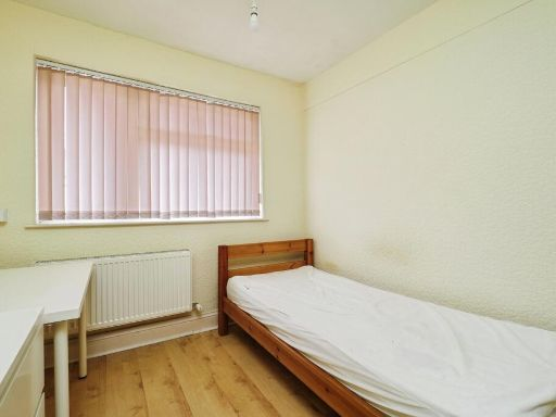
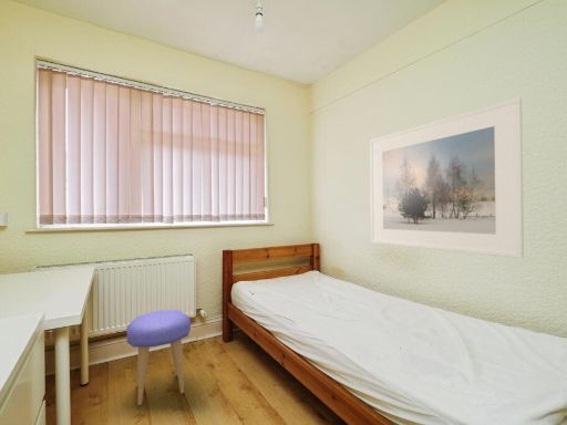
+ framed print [369,96,525,259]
+ stool [126,309,192,406]
